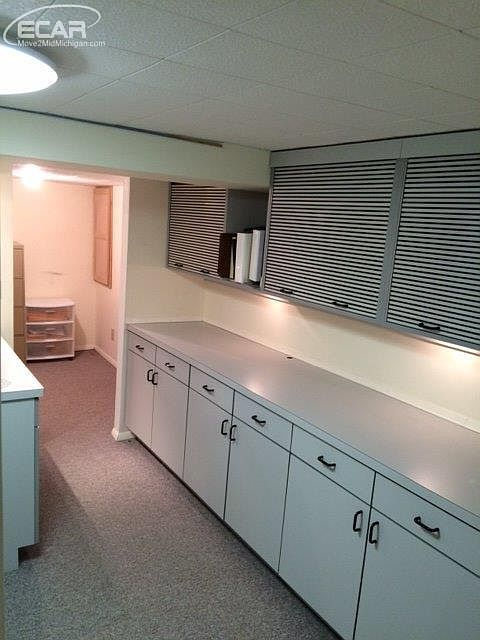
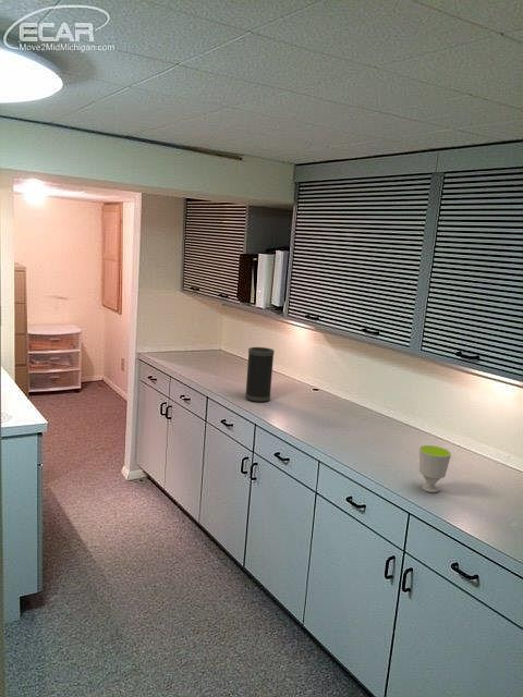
+ cup [418,444,452,493]
+ speaker [244,346,276,403]
